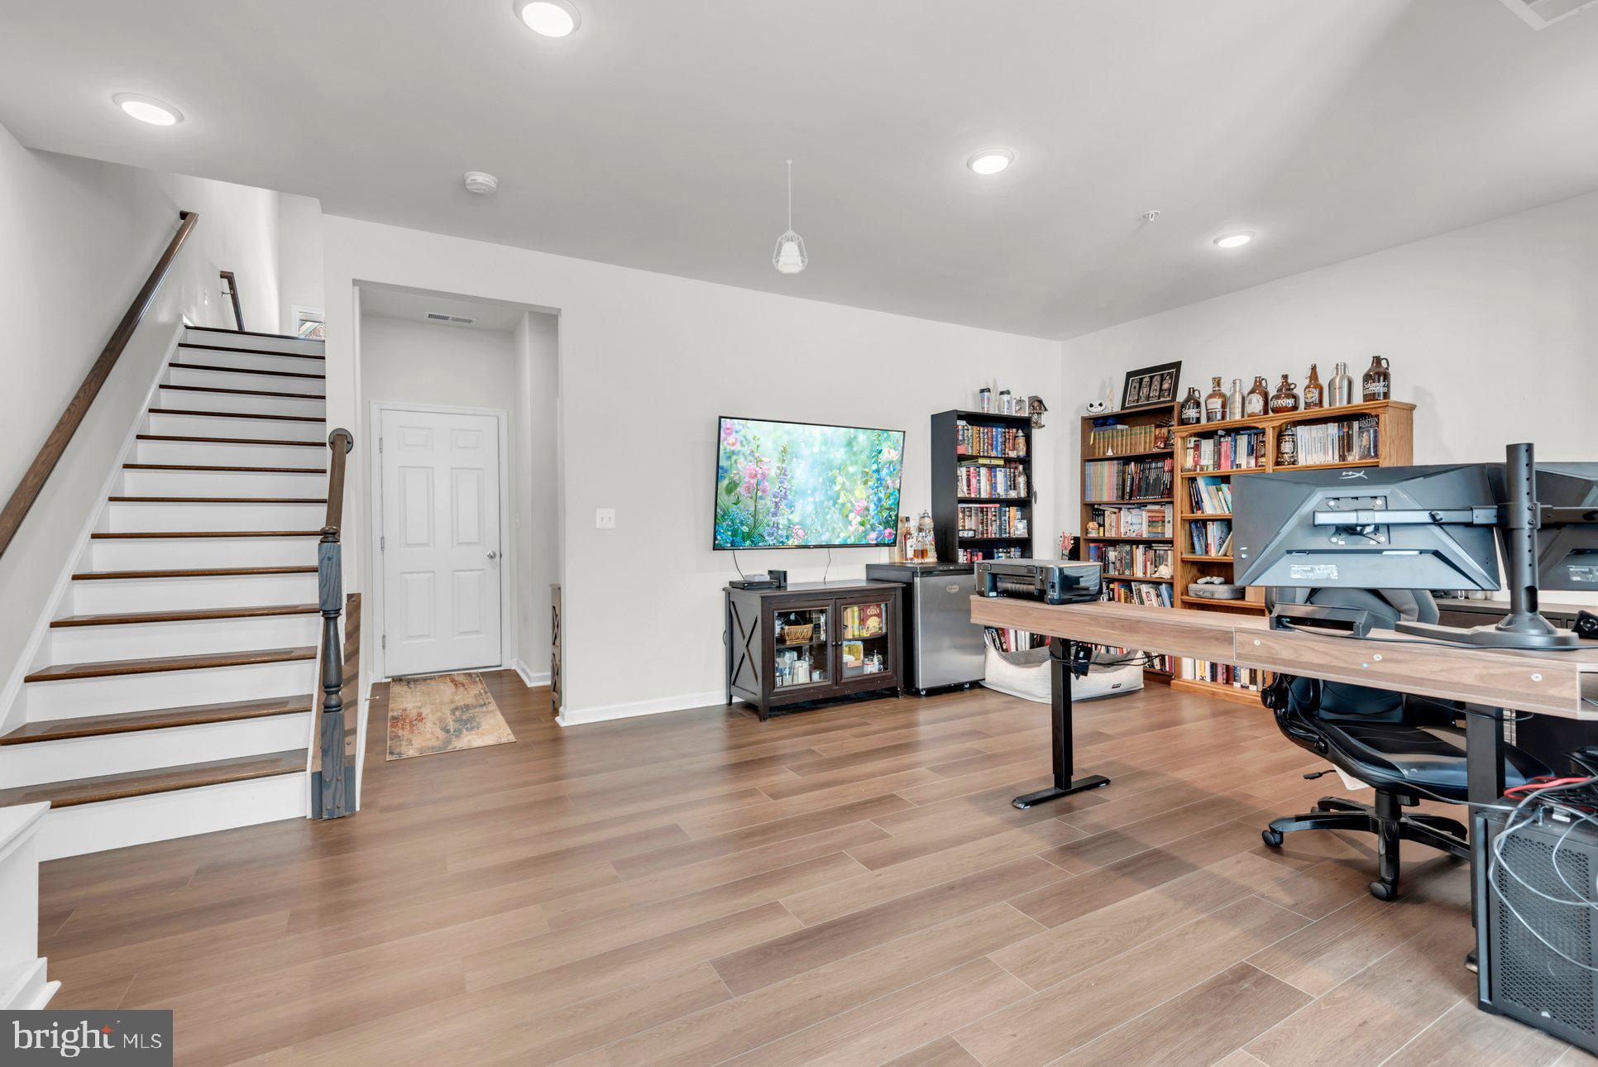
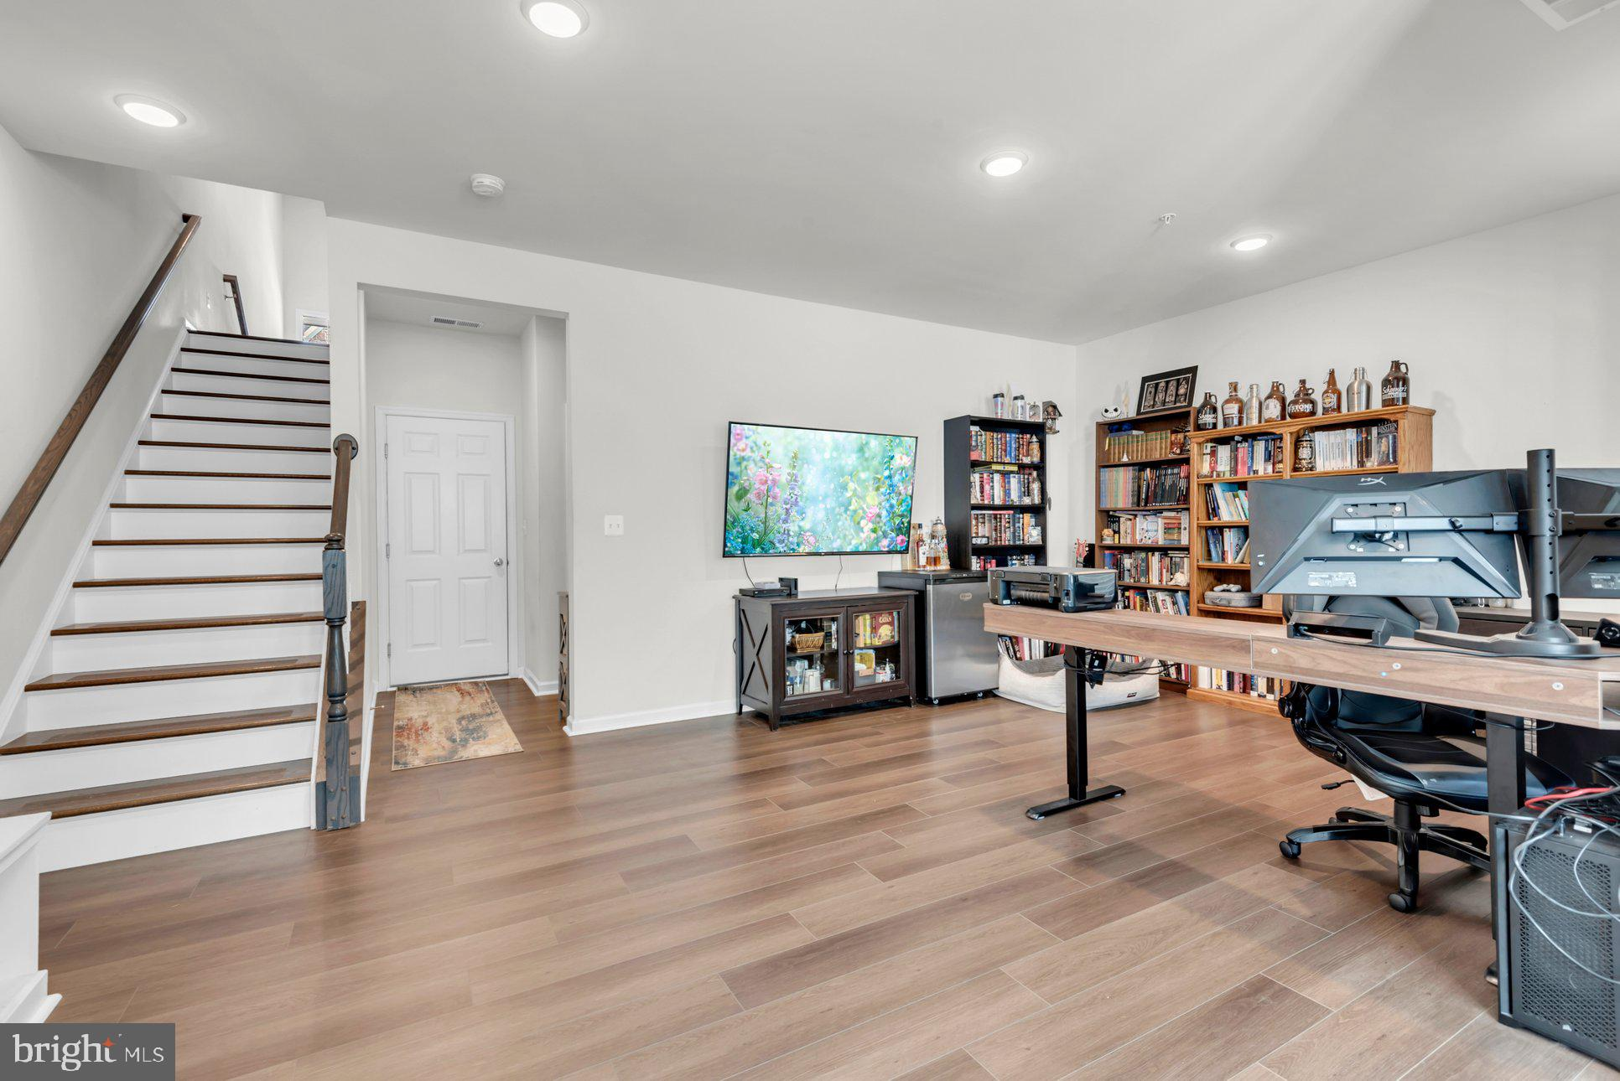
- pendant lamp [772,158,809,274]
